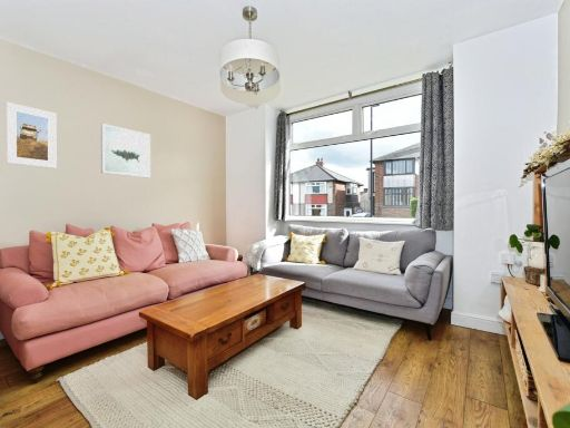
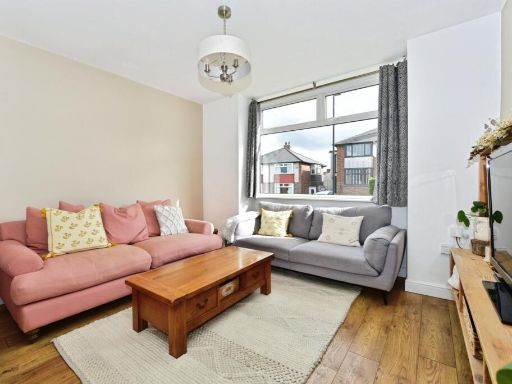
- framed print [6,101,58,169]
- wall art [100,123,151,178]
